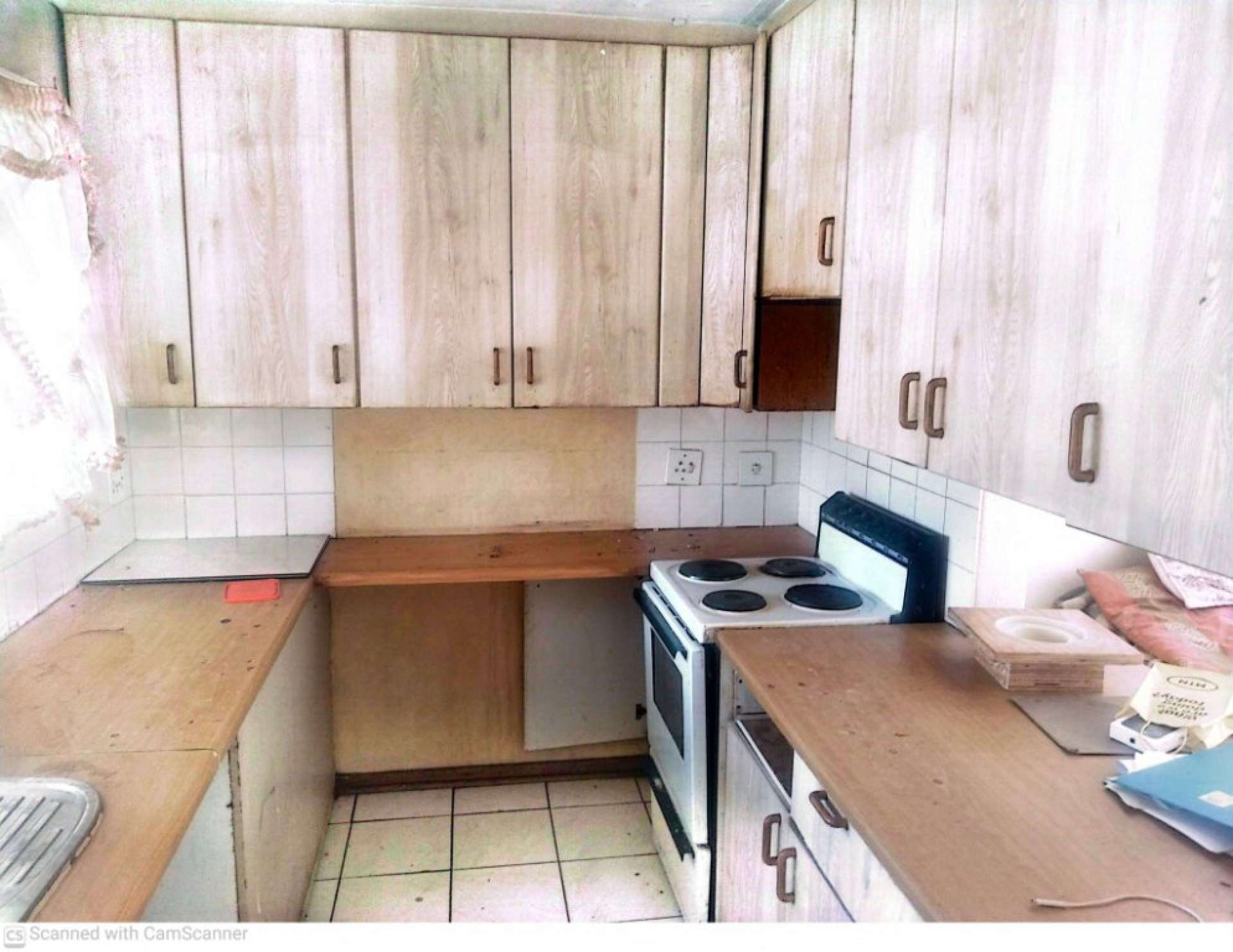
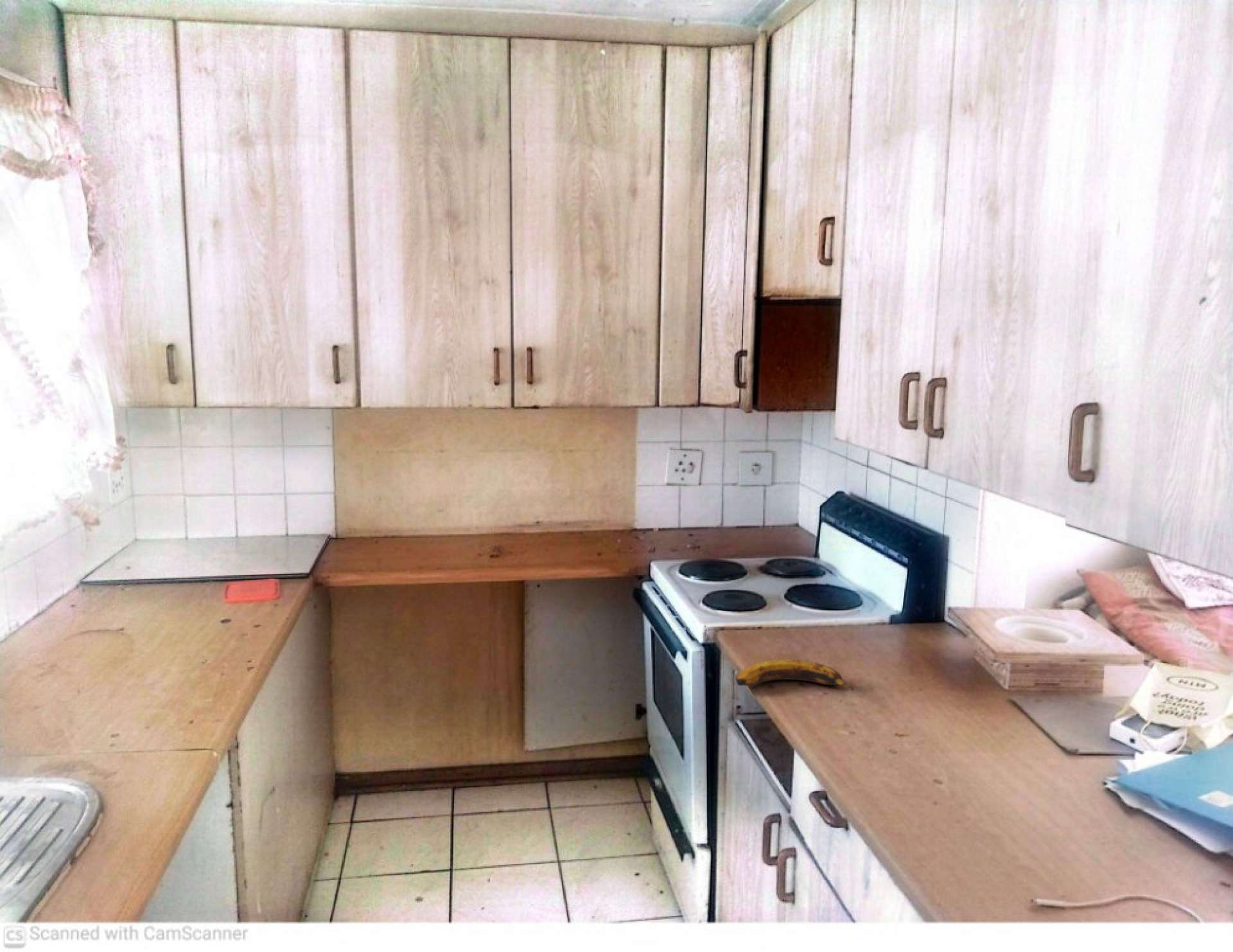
+ banana [735,659,854,691]
